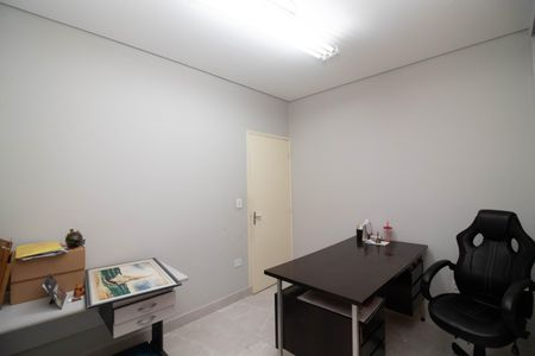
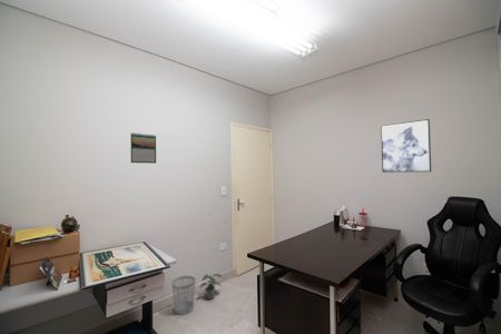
+ wall art [380,118,432,174]
+ wastebasket [170,275,196,316]
+ calendar [129,131,157,165]
+ potted plant [198,273,224,301]
